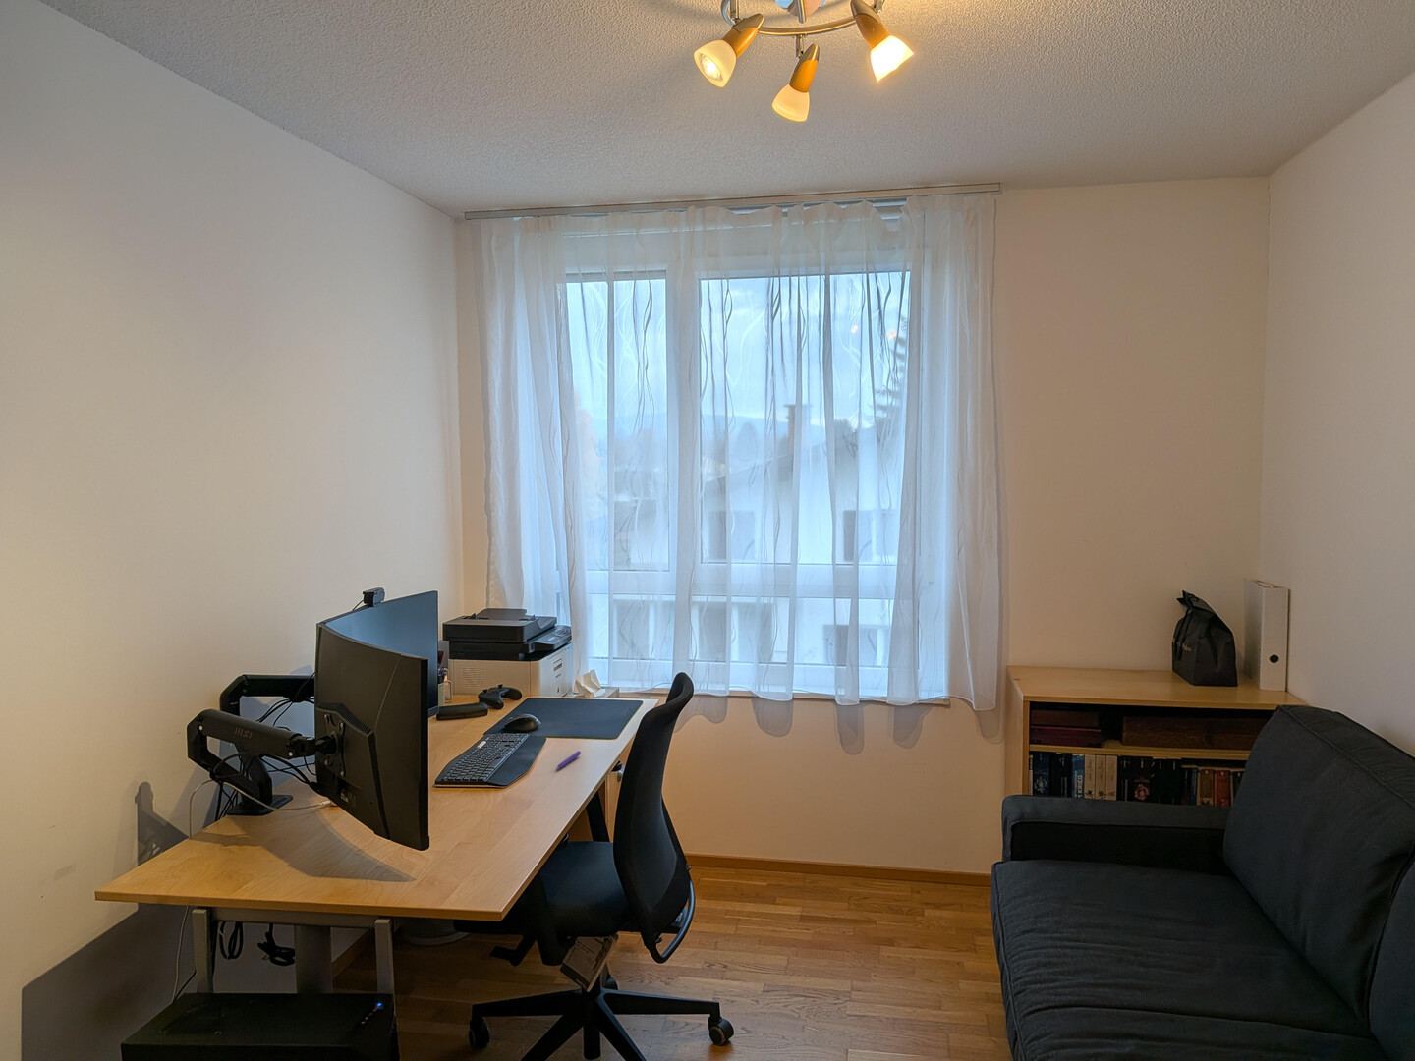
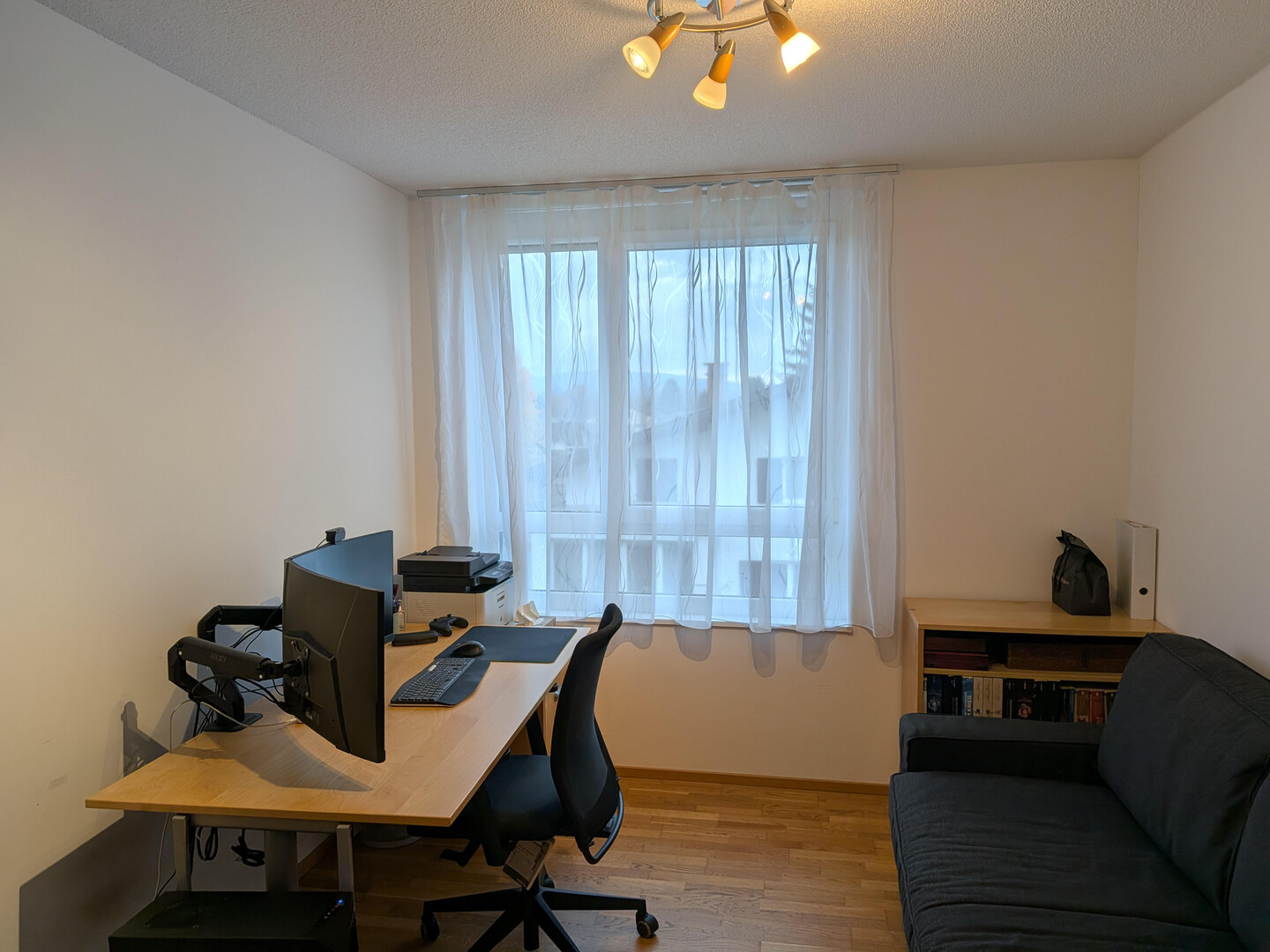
- pen [555,750,582,770]
